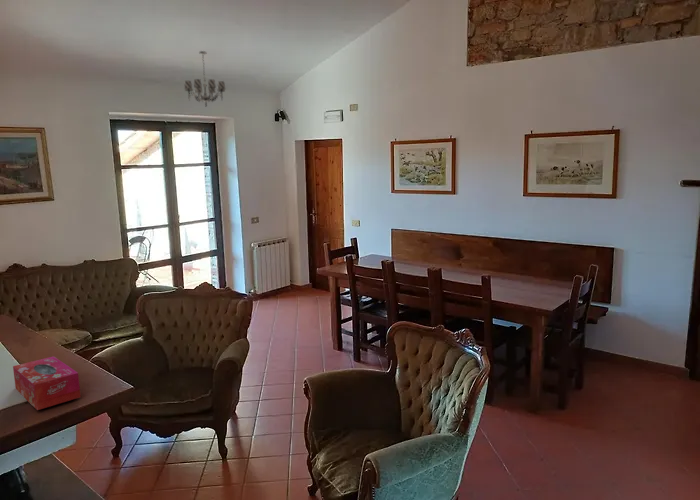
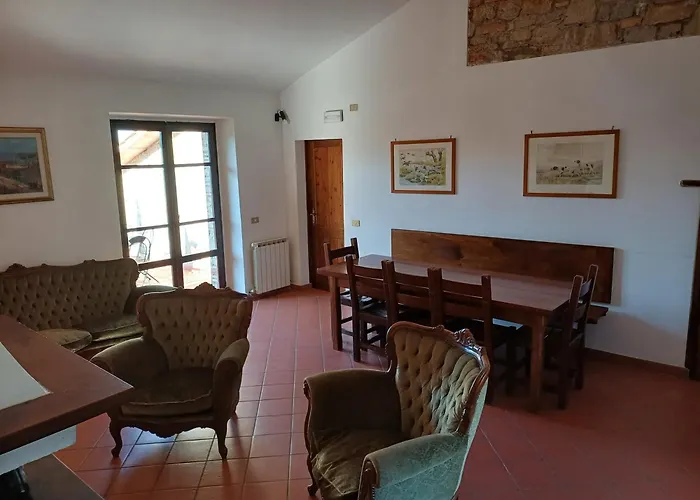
- chandelier [183,50,226,108]
- tissue box [12,355,82,411]
